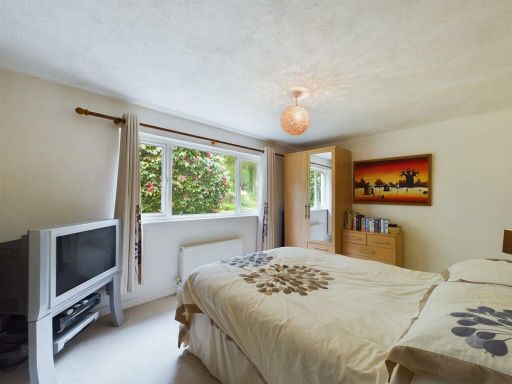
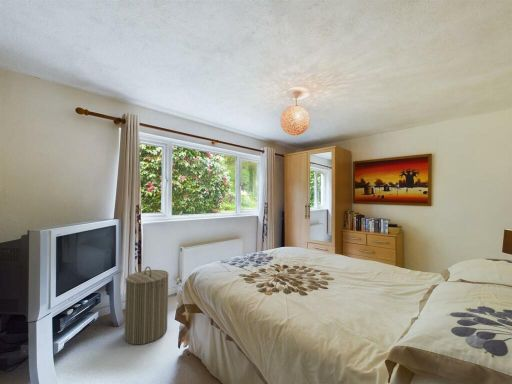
+ laundry hamper [123,266,170,346]
